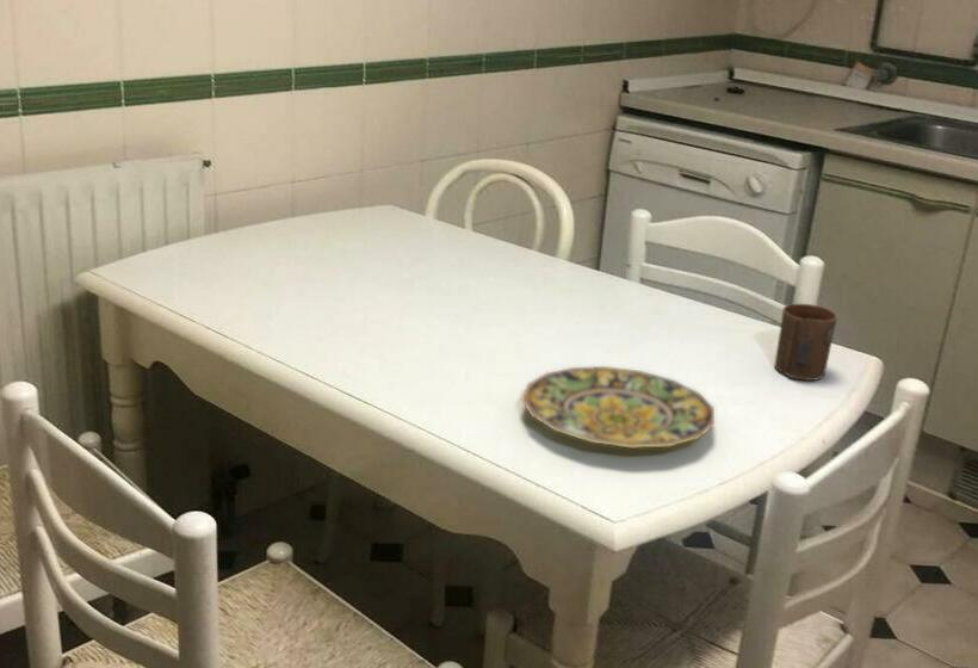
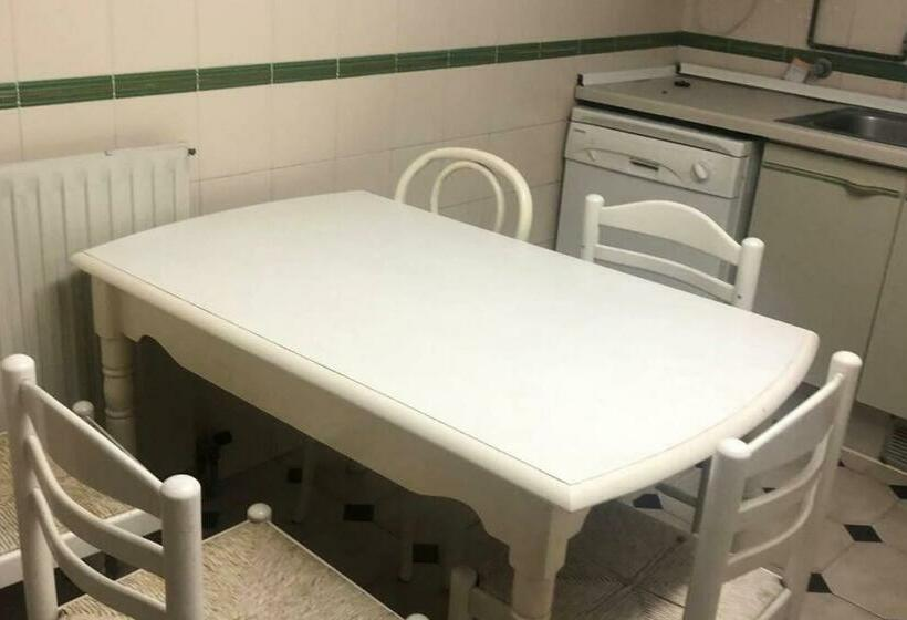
- cup [773,303,838,382]
- plate [521,365,716,450]
